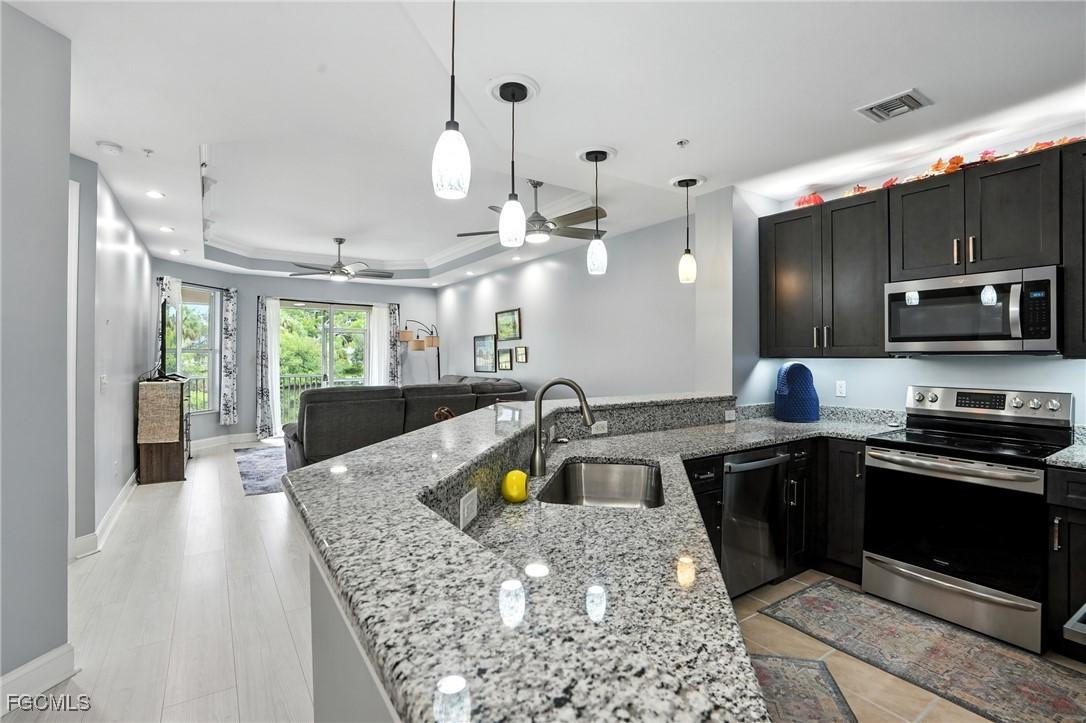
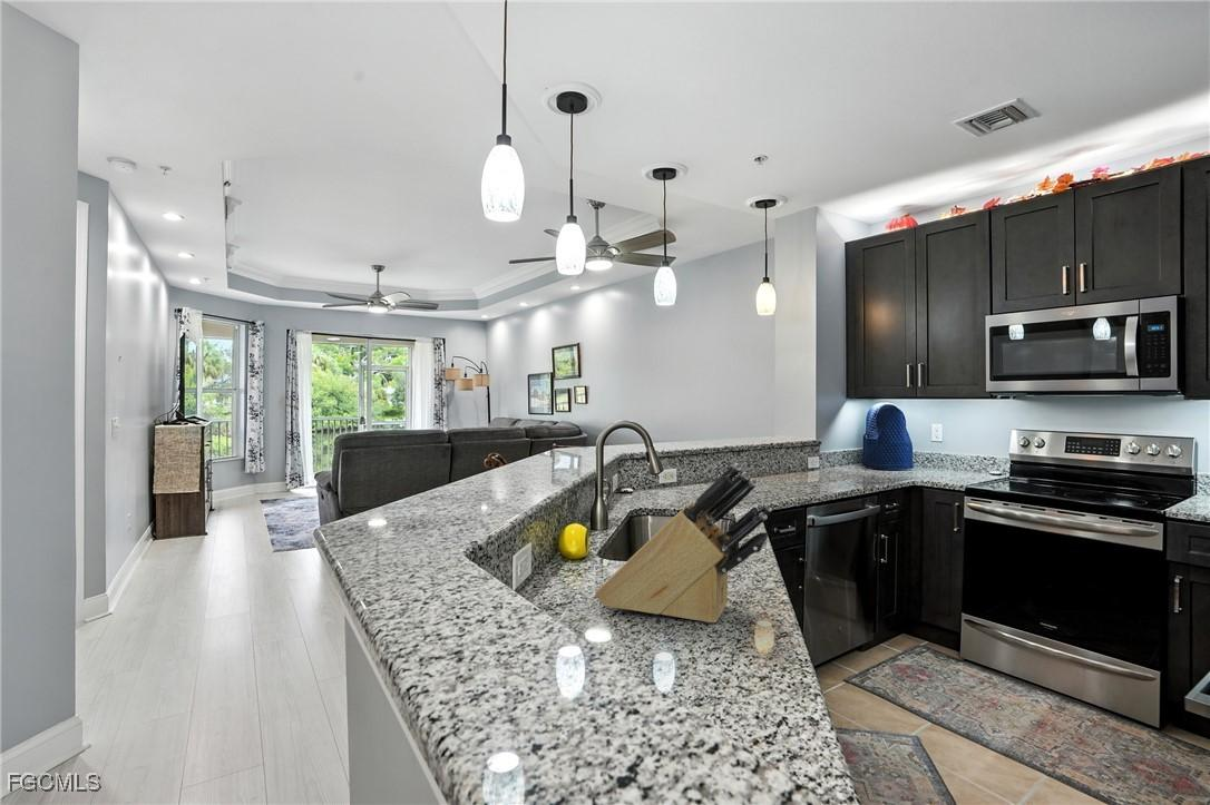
+ knife block [594,462,773,624]
